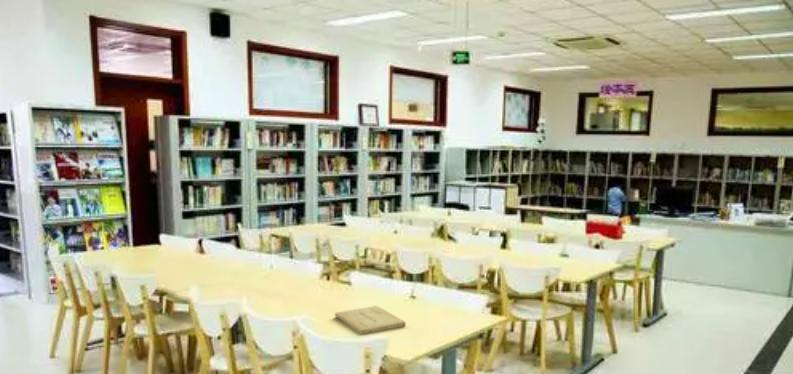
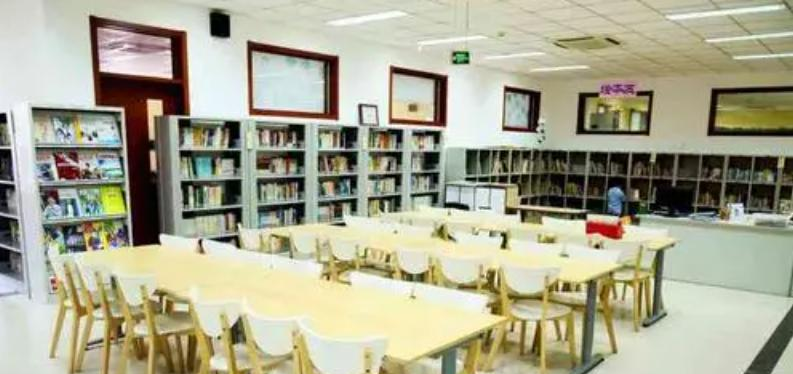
- book [334,305,407,335]
